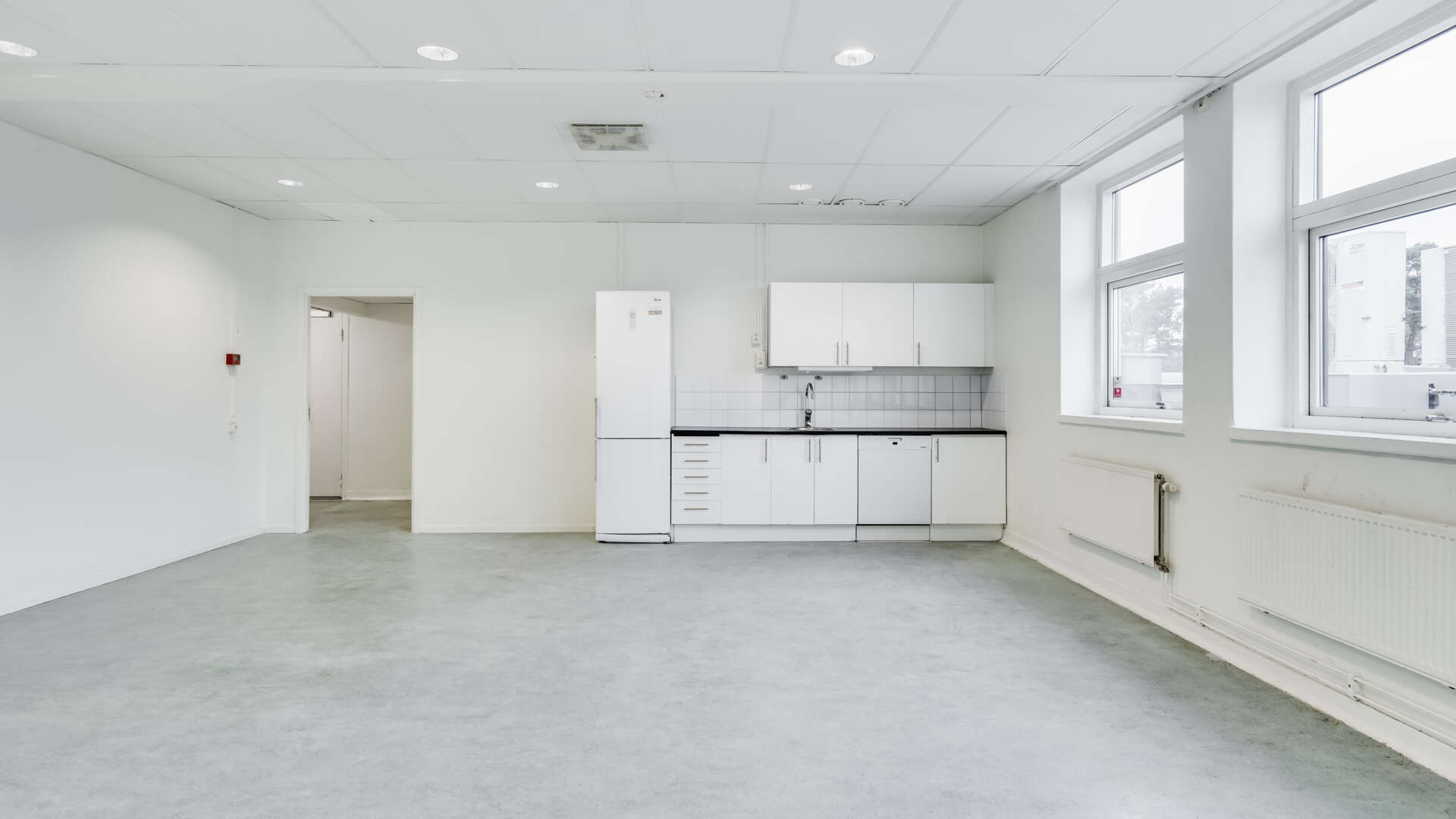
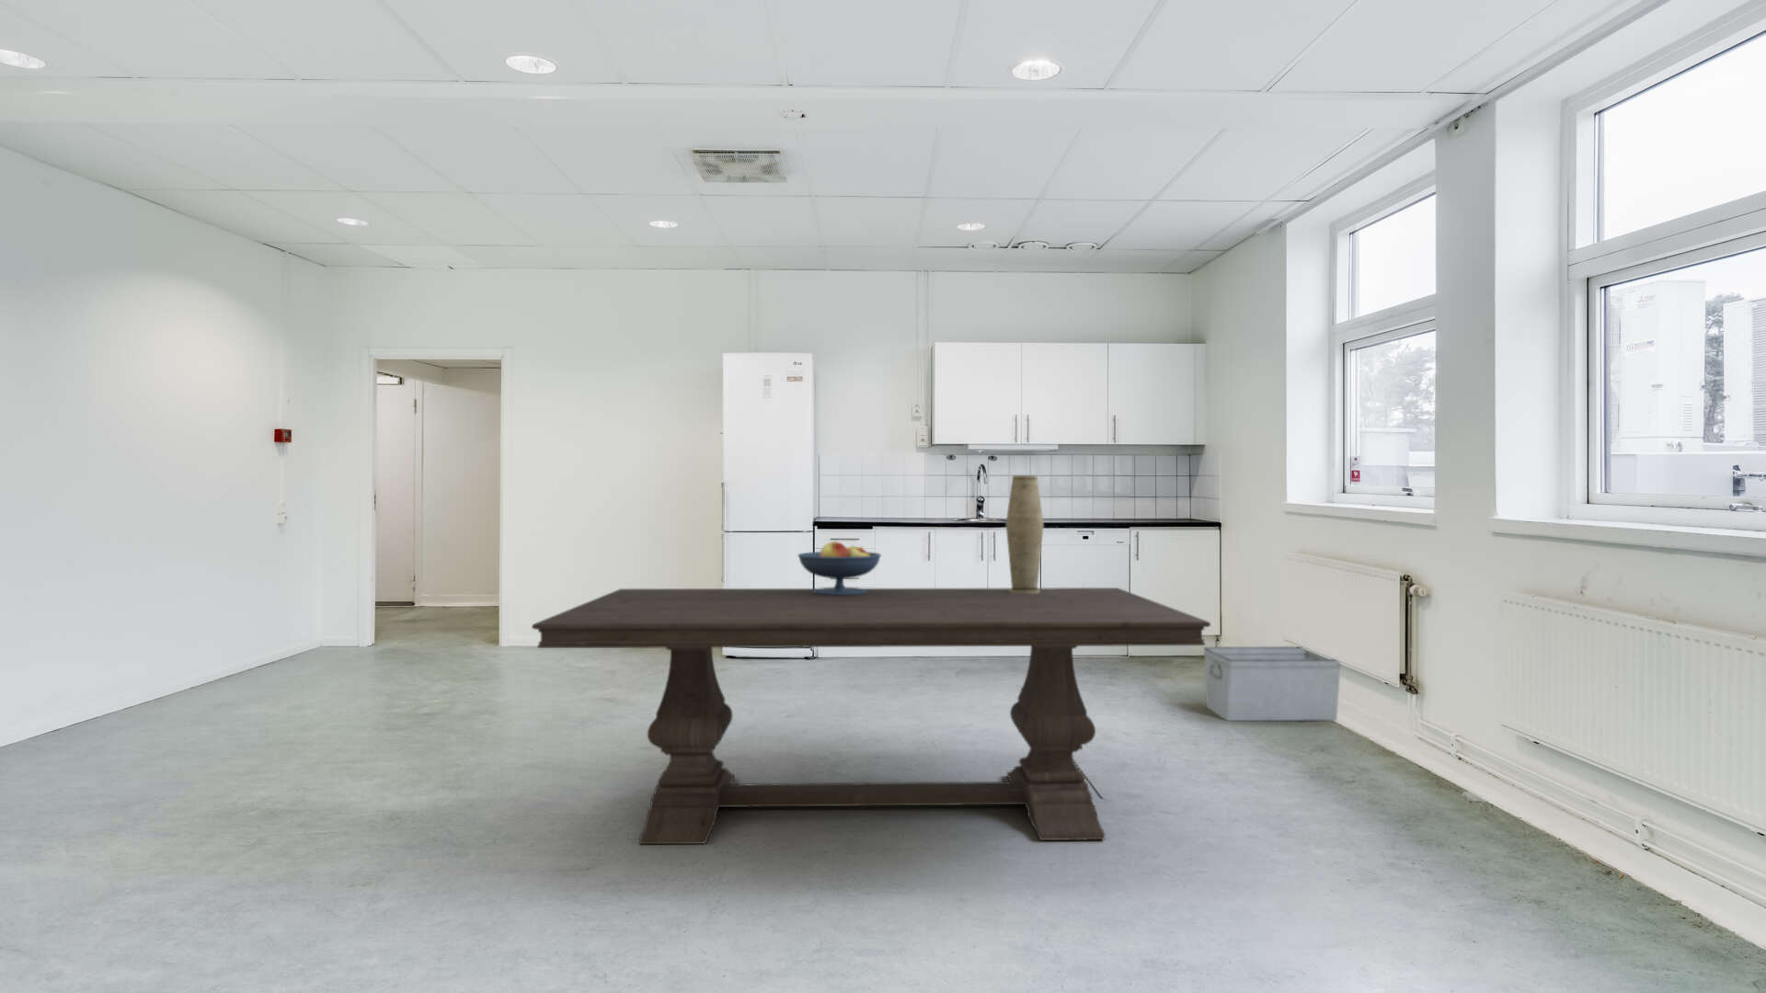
+ dining table [531,587,1212,845]
+ fruit bowl [797,541,882,595]
+ storage bin [1203,645,1341,721]
+ vase [1006,474,1044,594]
